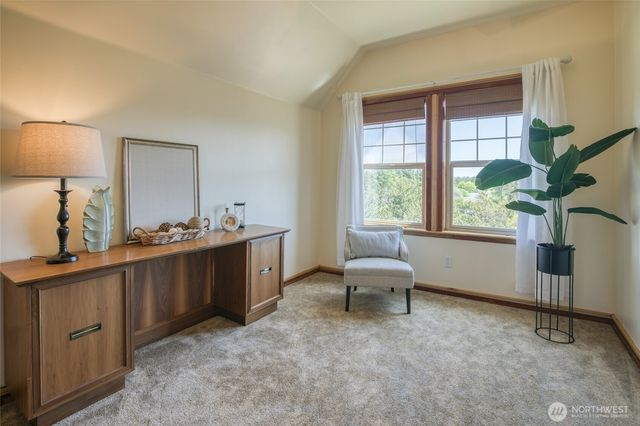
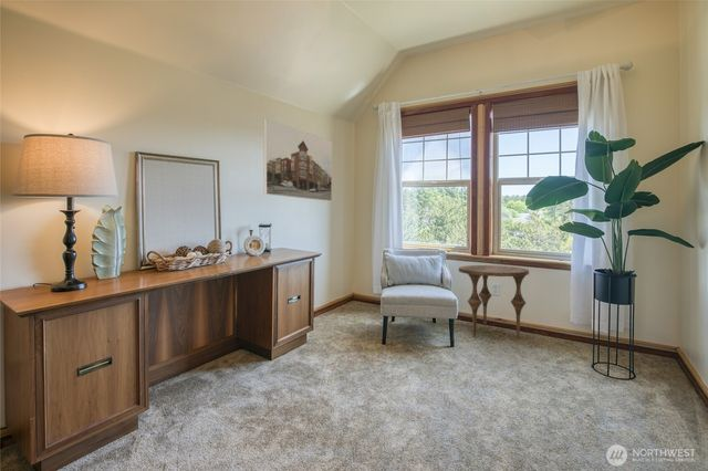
+ side table [458,264,530,338]
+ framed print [262,118,333,202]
